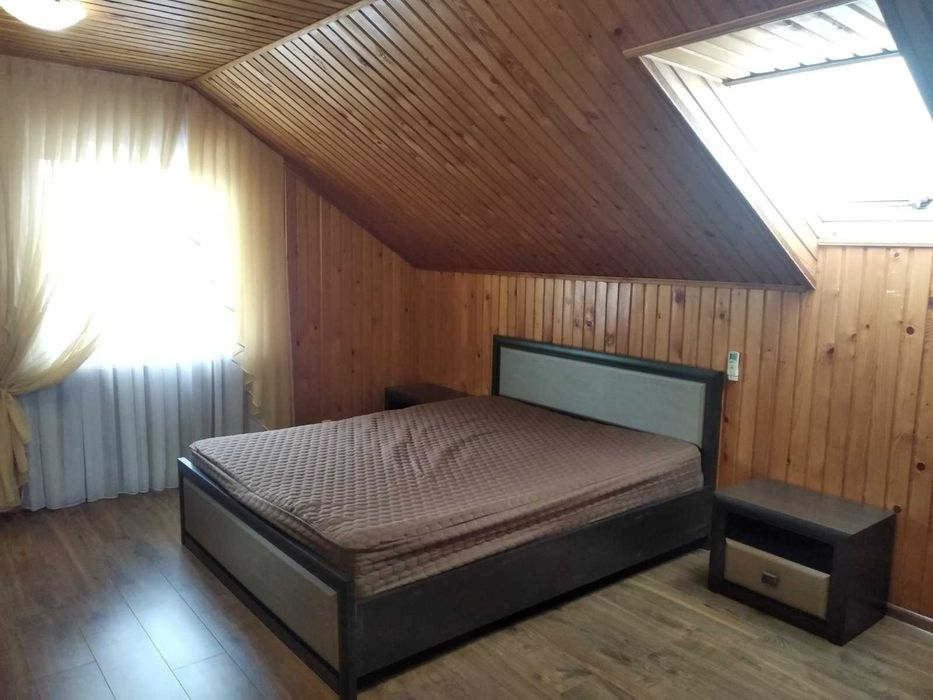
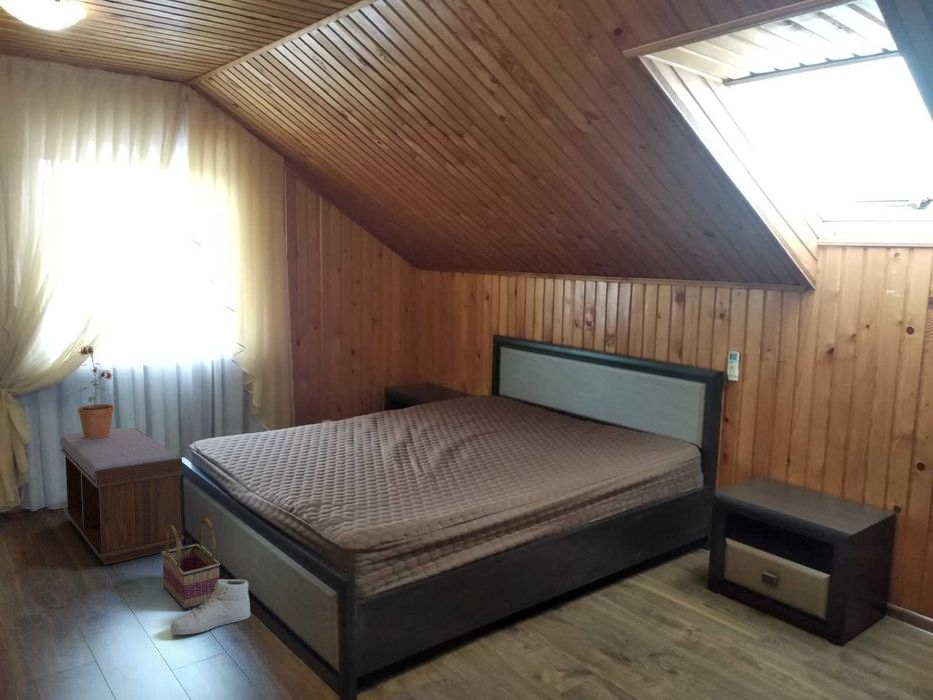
+ sneaker [170,578,252,636]
+ basket [161,517,221,612]
+ bench [59,427,185,566]
+ potted plant [76,345,115,439]
